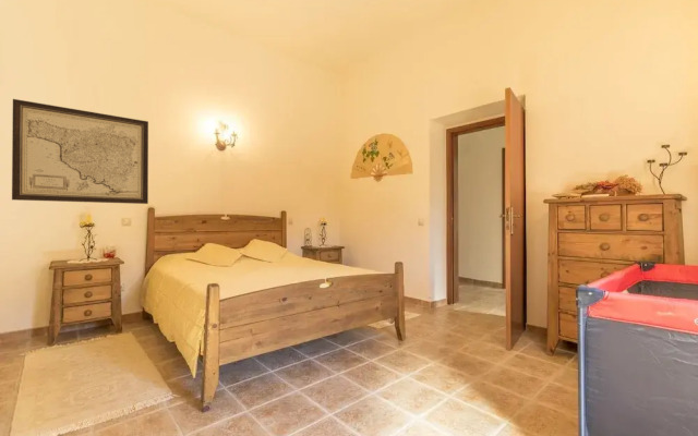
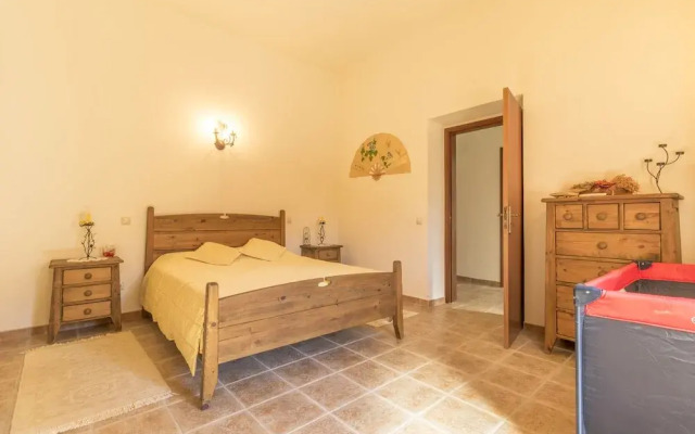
- wall art [11,98,149,205]
